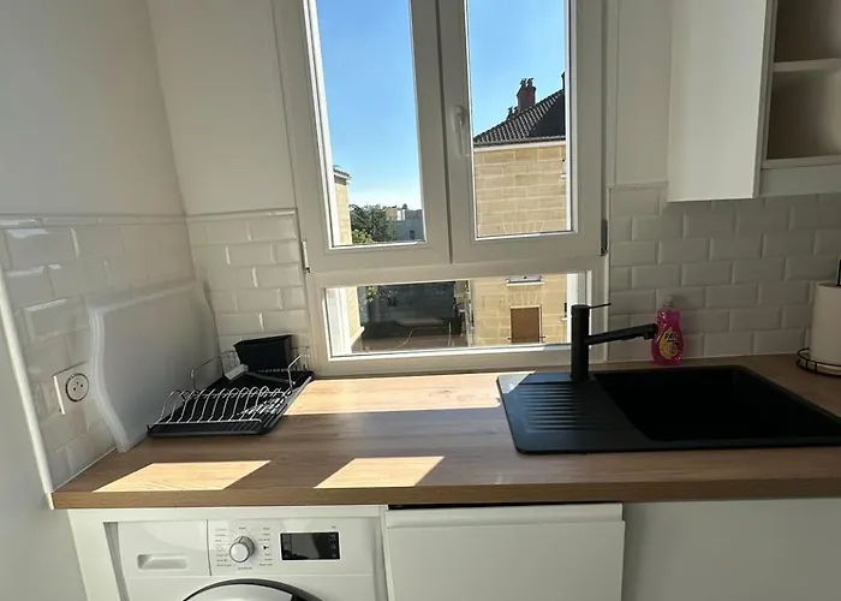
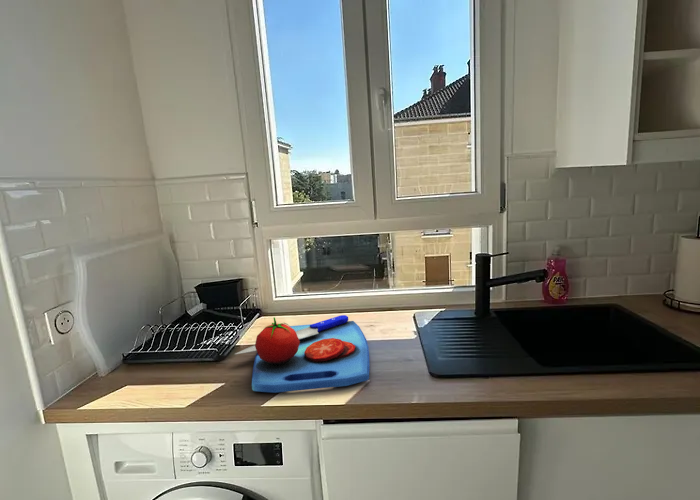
+ chopping board [234,314,371,394]
